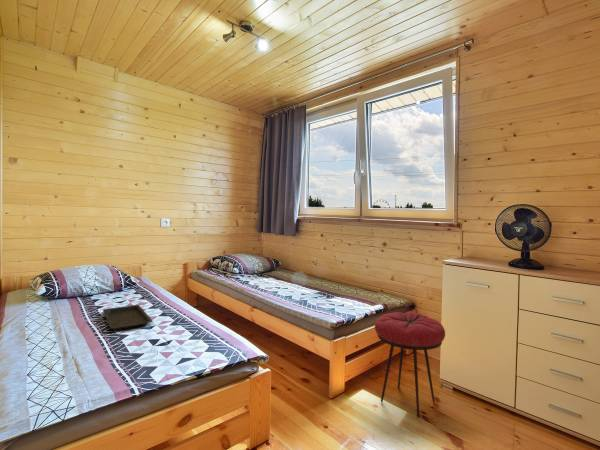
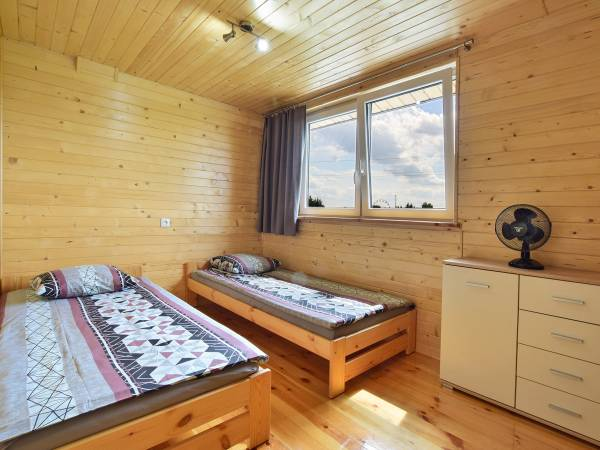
- stool [374,311,446,419]
- serving tray [102,304,154,331]
